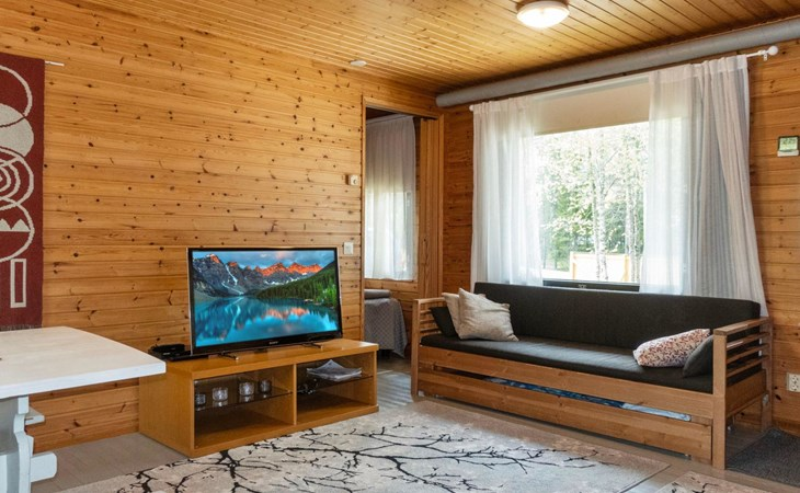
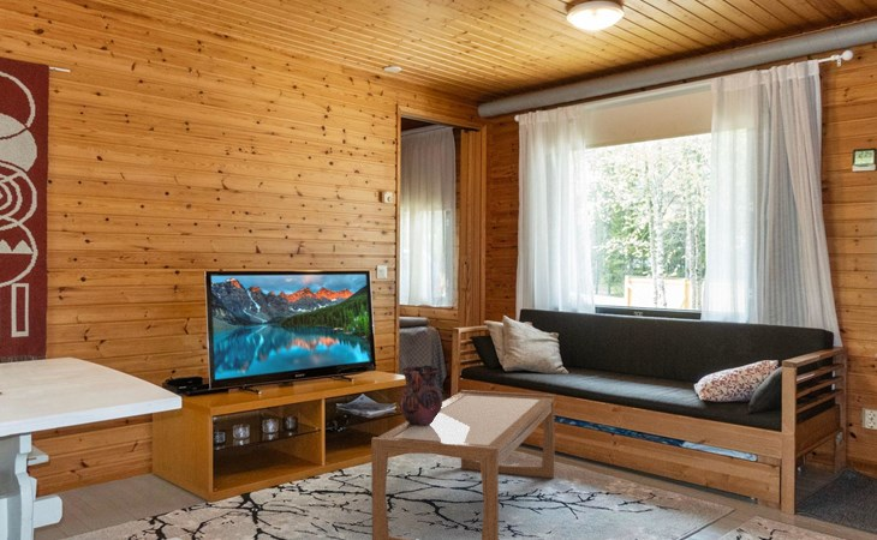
+ coffee table [370,389,556,540]
+ vase [398,364,445,426]
